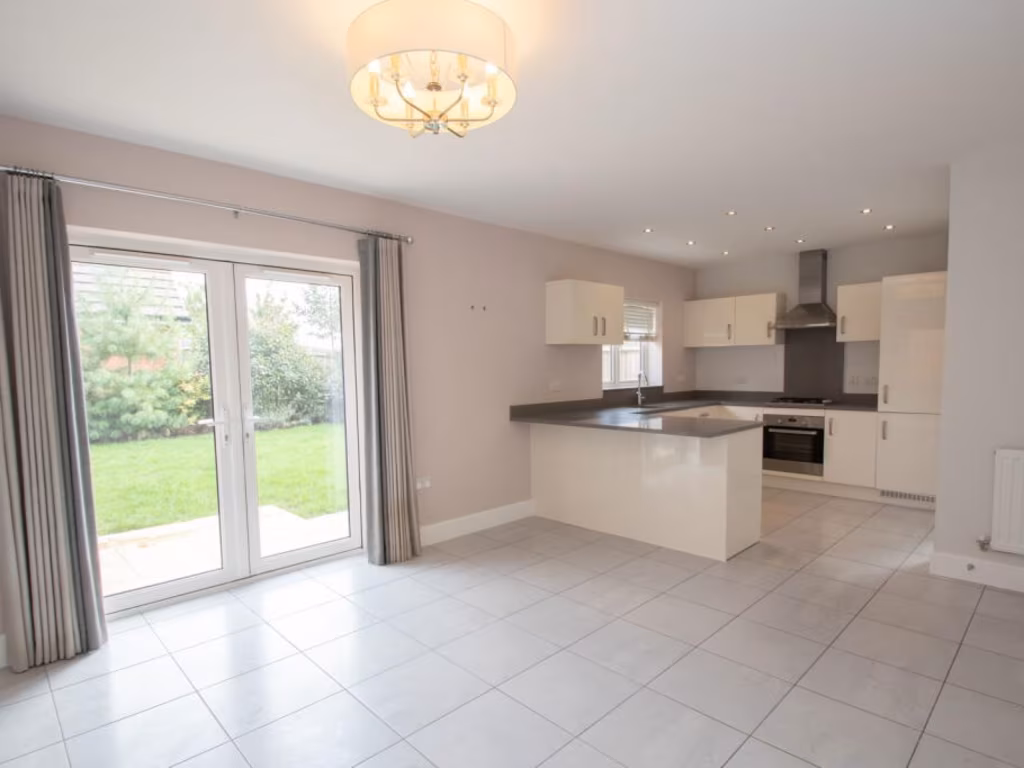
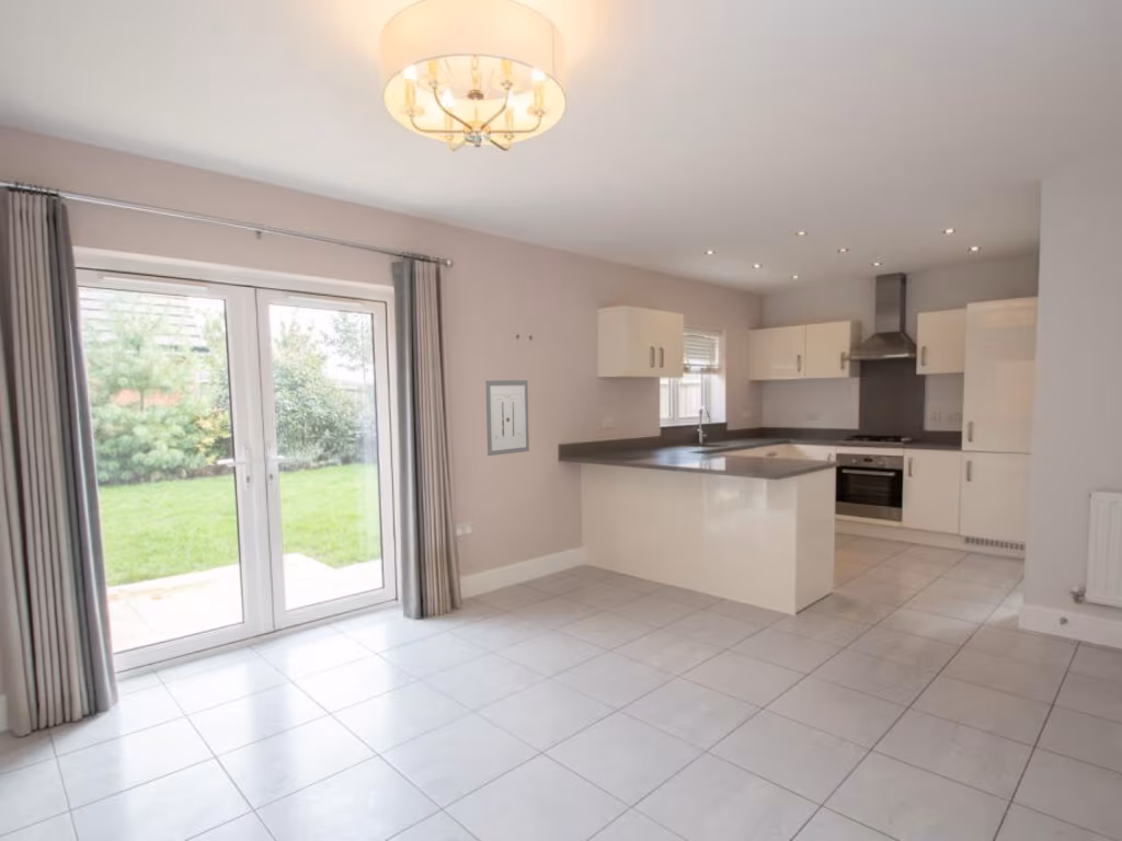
+ wall art [484,379,530,457]
